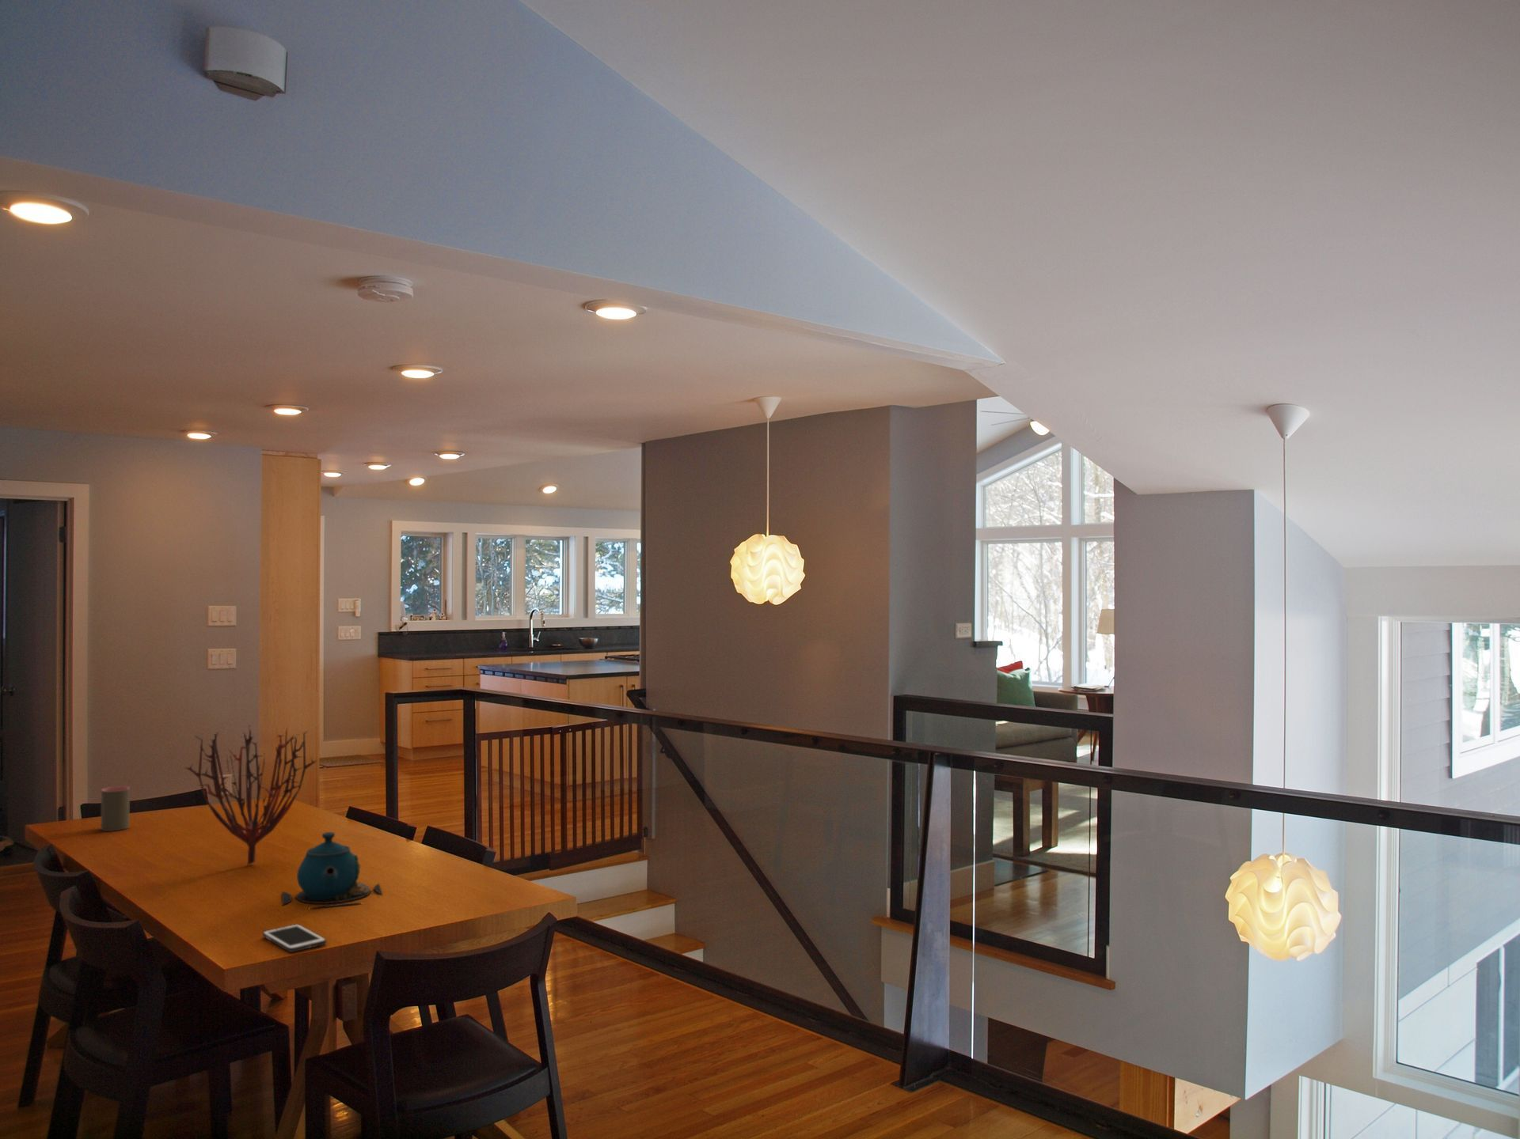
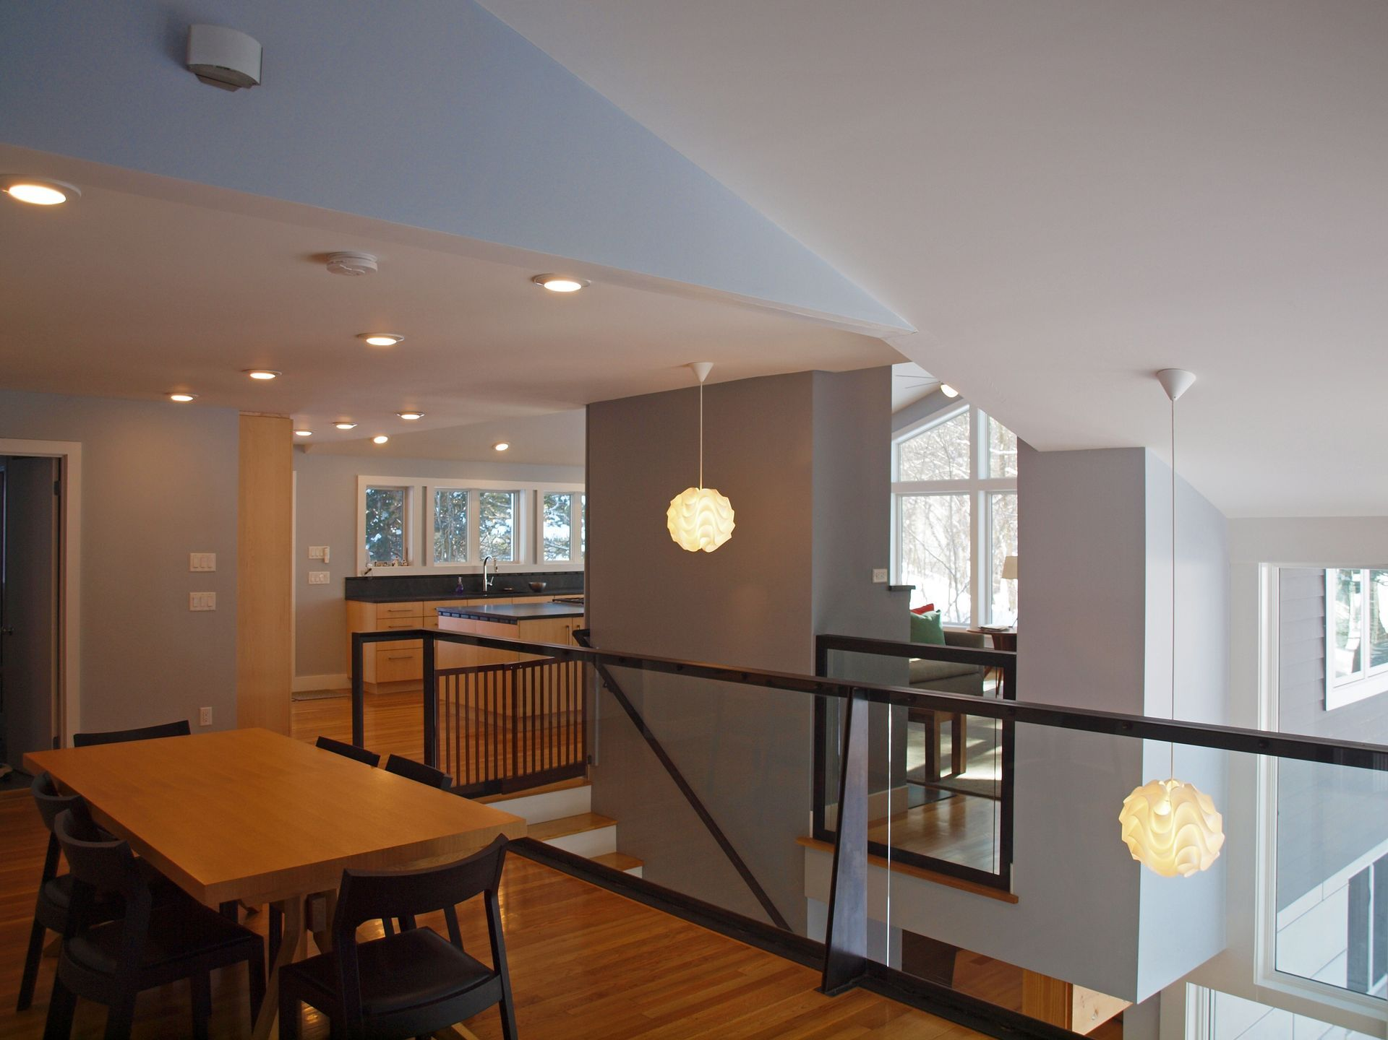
- teapot [281,832,383,909]
- plant [183,725,318,865]
- cell phone [262,924,327,954]
- cup [101,785,130,832]
